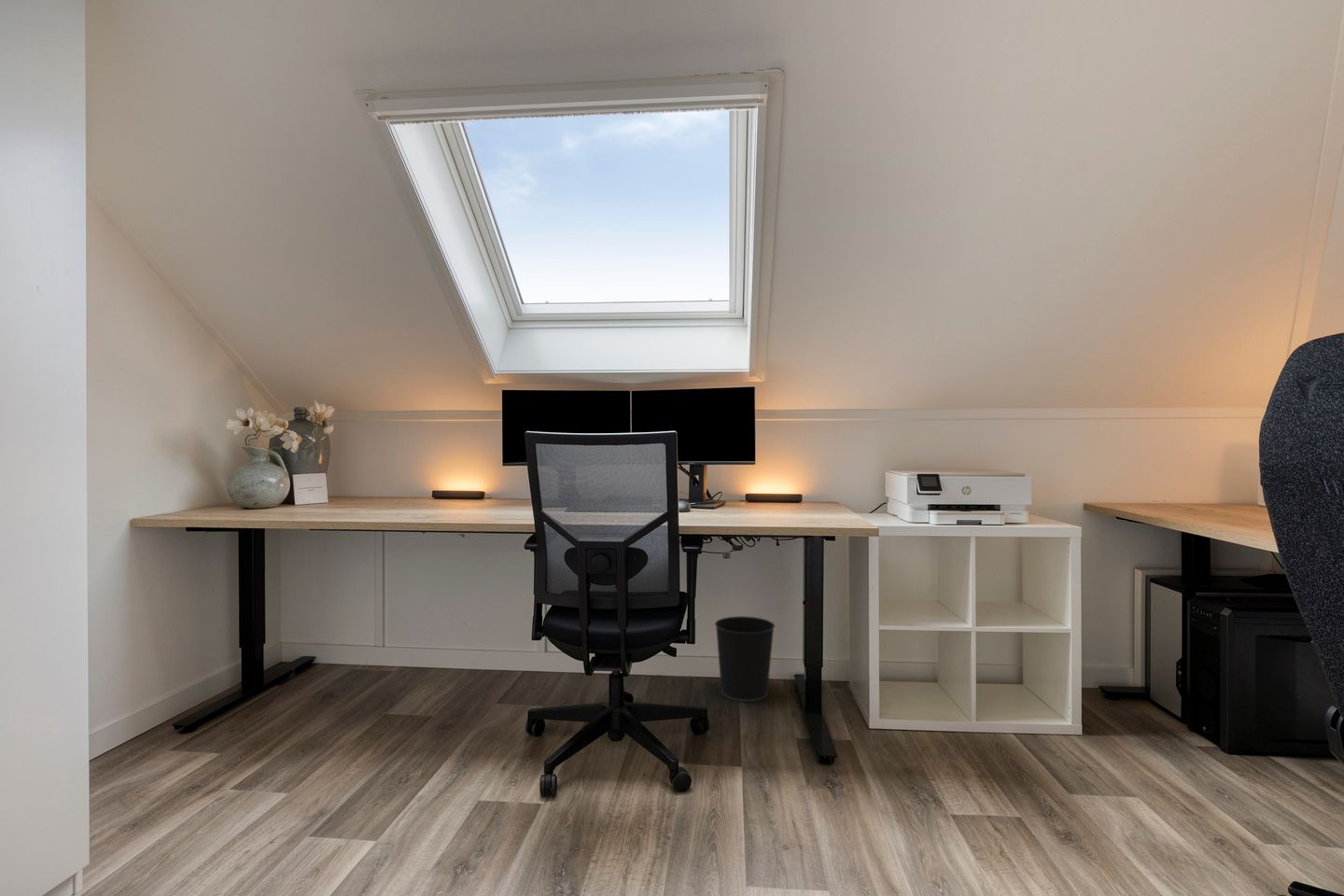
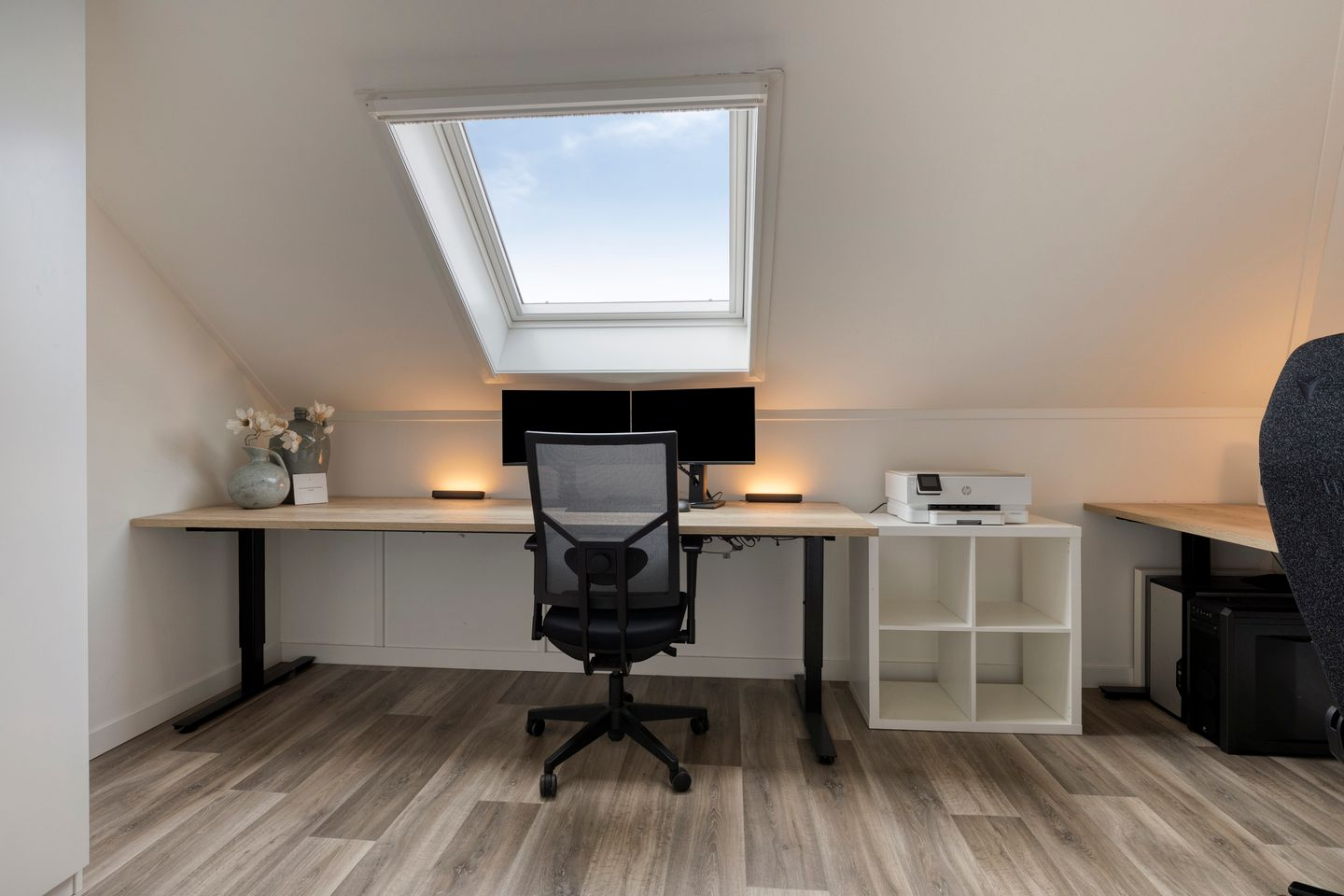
- wastebasket [714,615,776,703]
